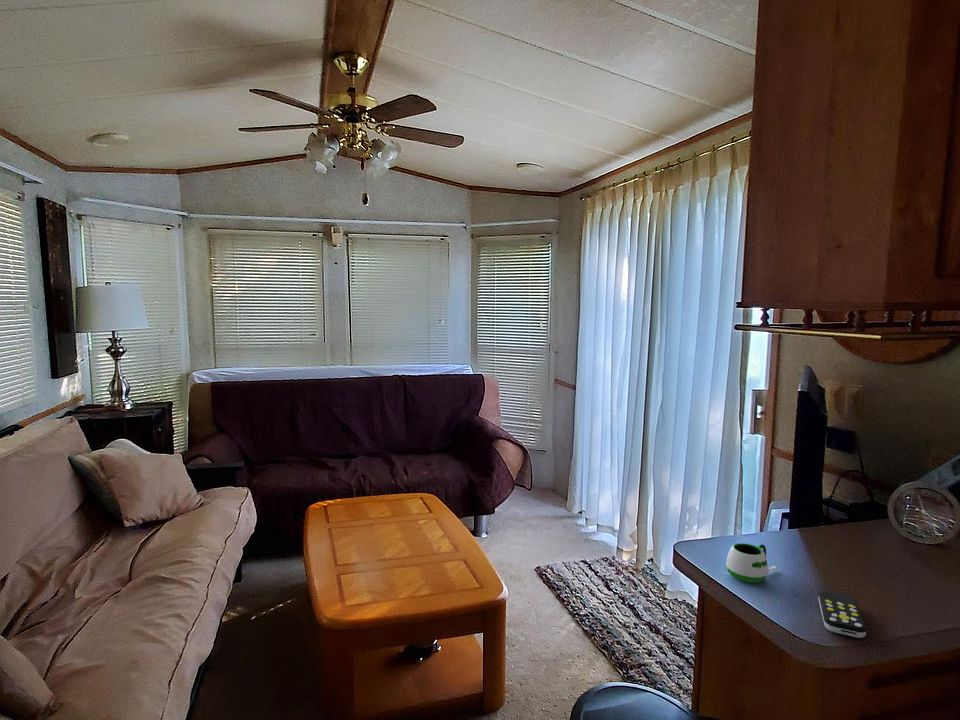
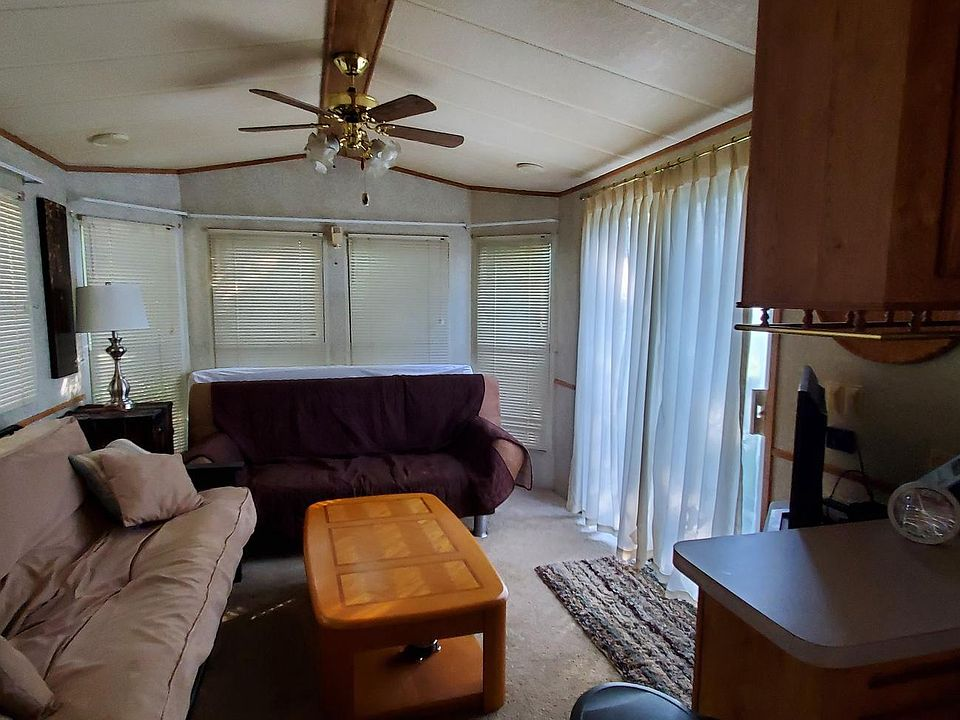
- mug [725,542,777,584]
- remote control [817,590,867,639]
